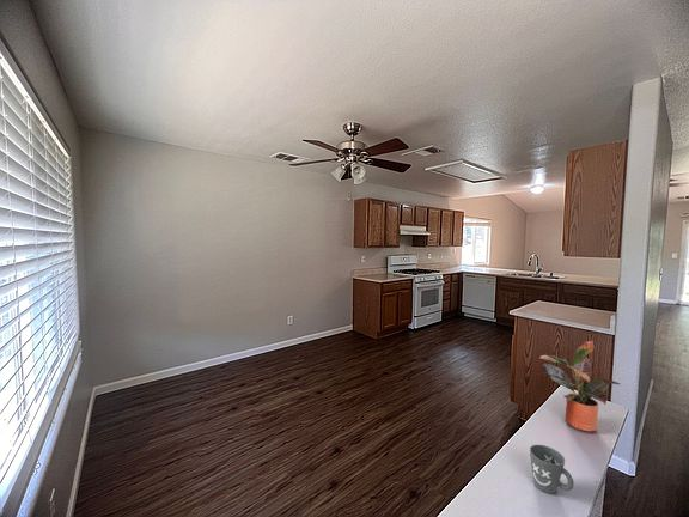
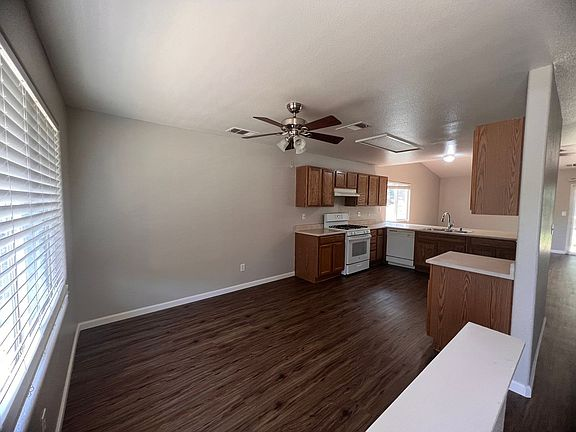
- mug [529,444,575,494]
- potted plant [538,340,621,433]
